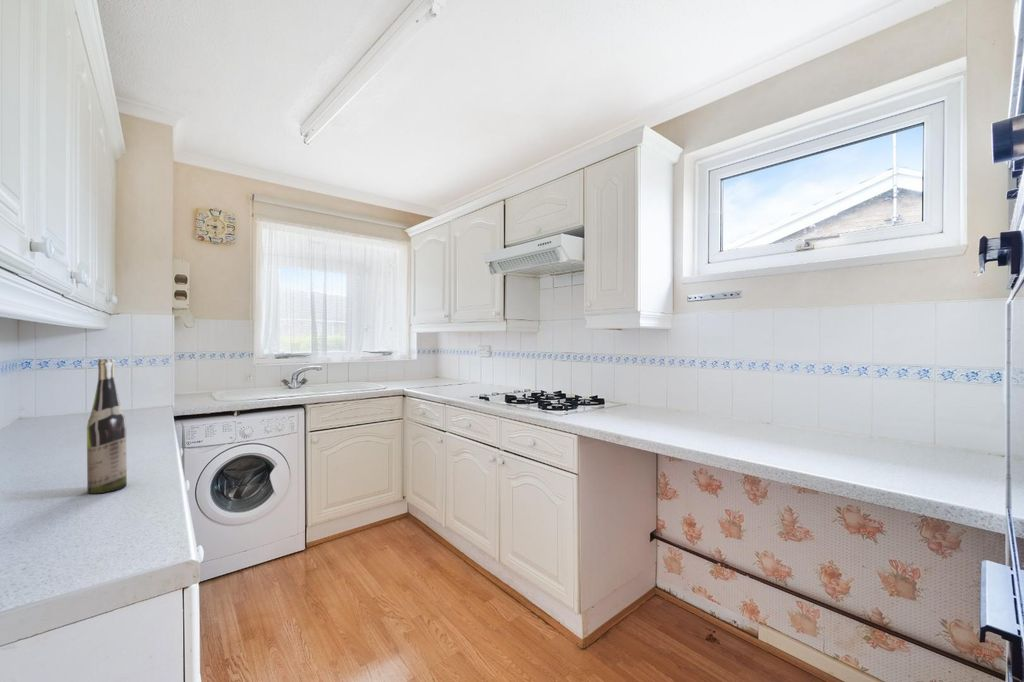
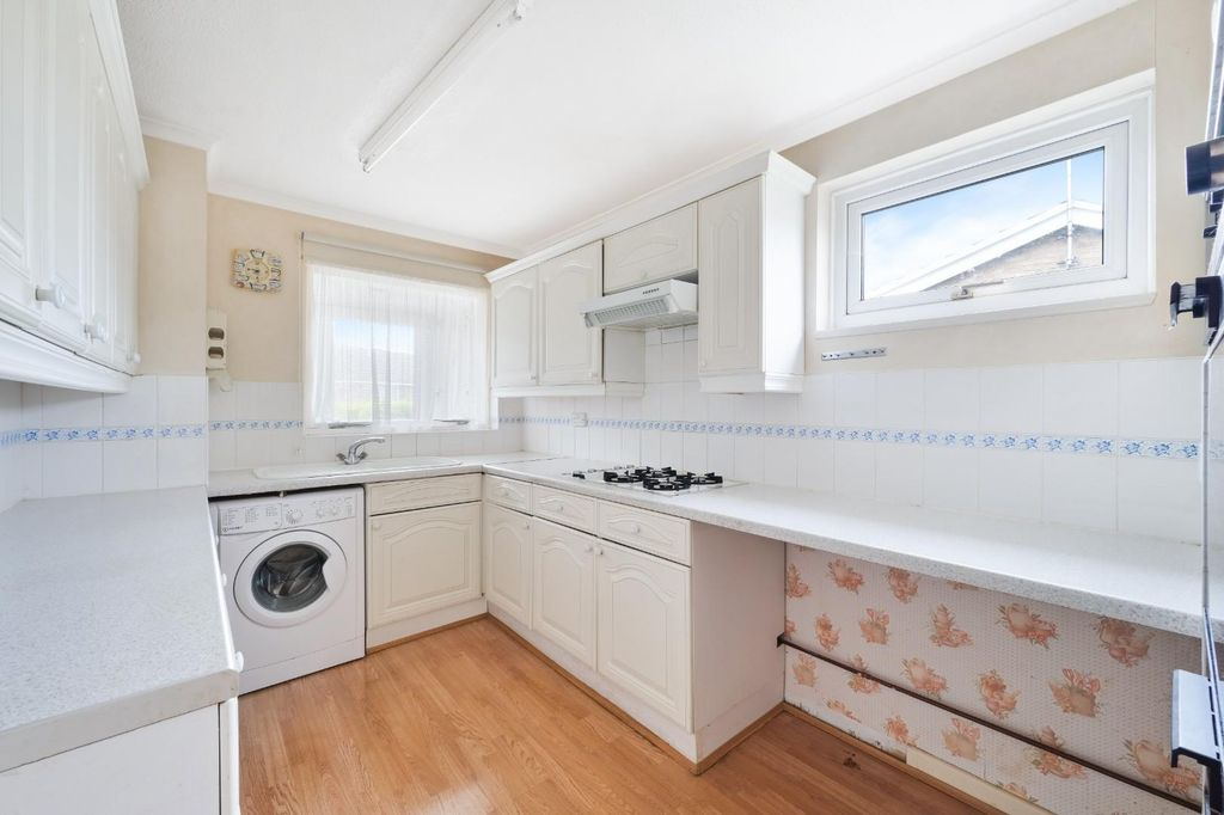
- wine bottle [86,358,128,494]
